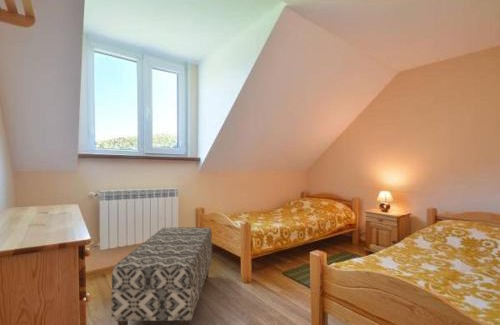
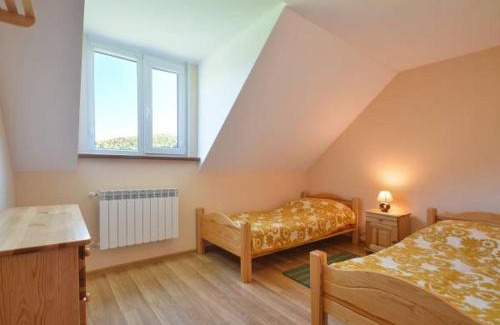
- bench [110,226,213,325]
